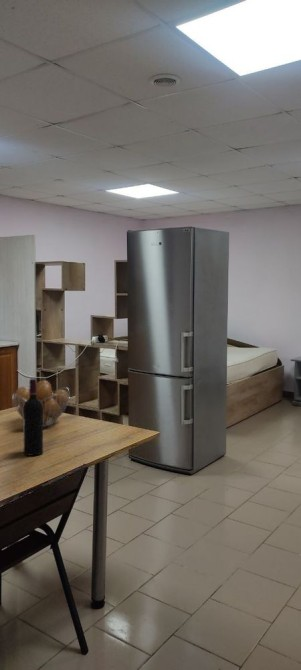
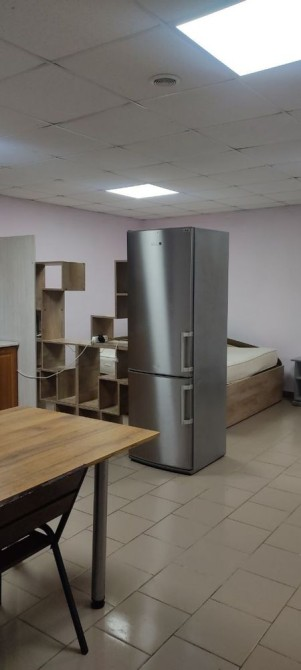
- wine bottle [23,378,44,457]
- fruit basket [11,379,71,428]
